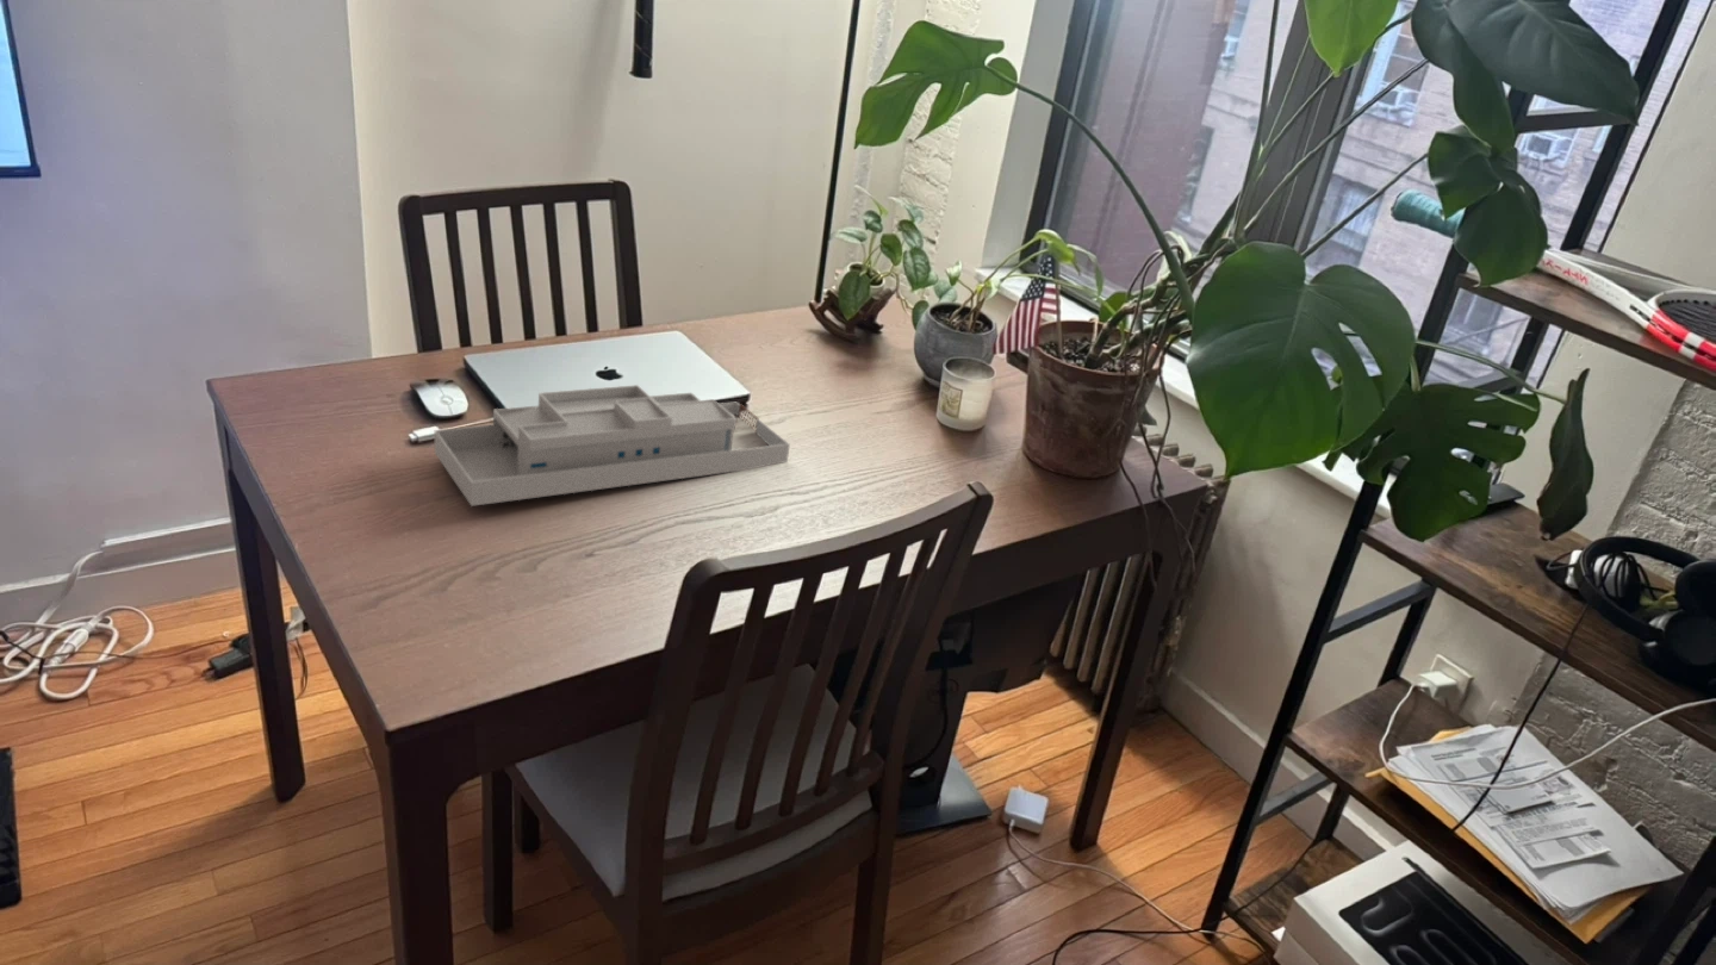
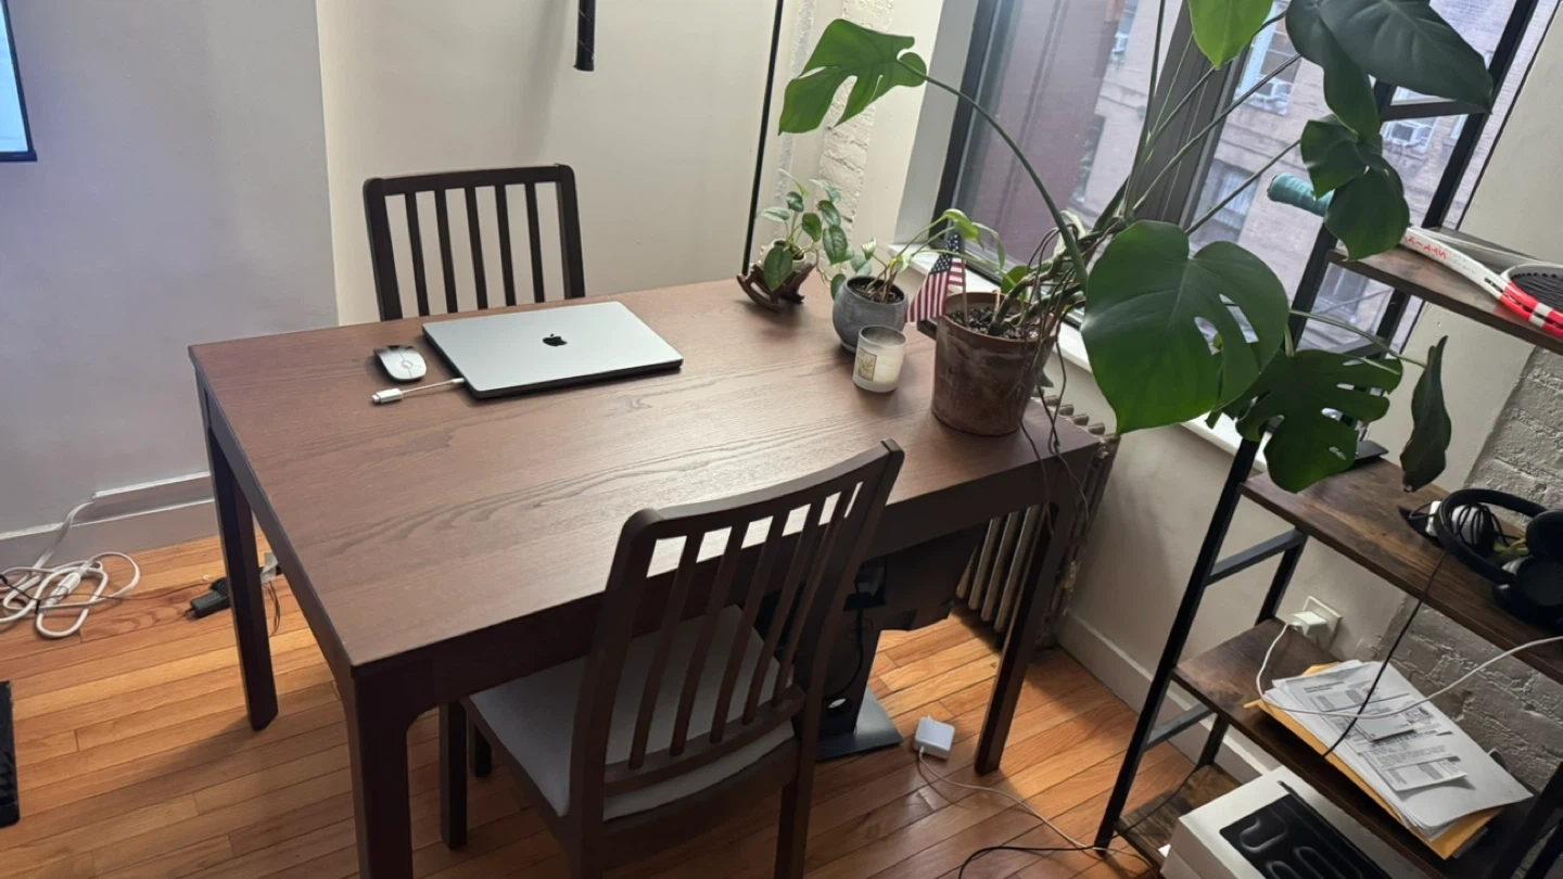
- desk organizer [434,384,791,508]
